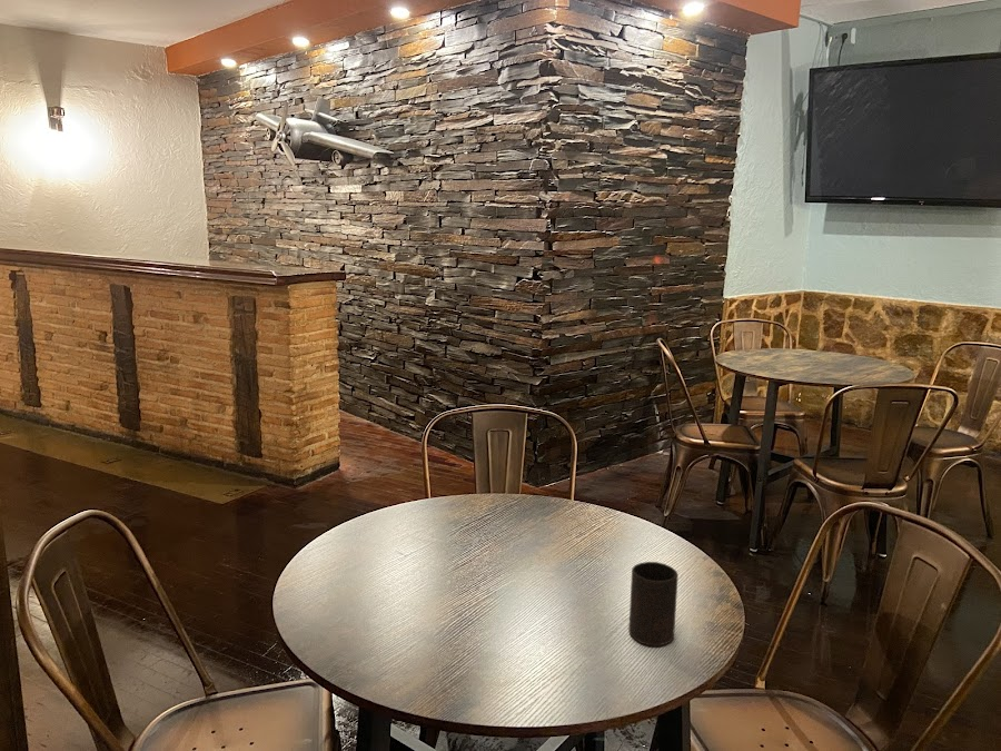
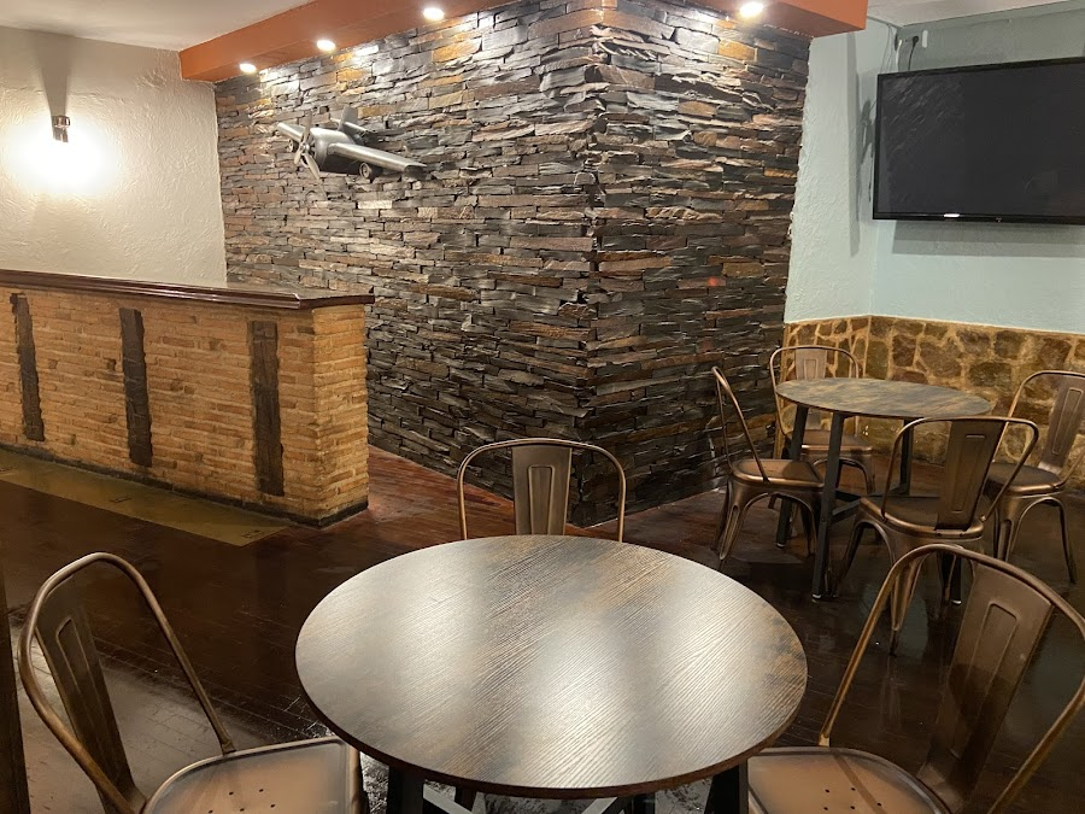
- cup [627,561,680,646]
